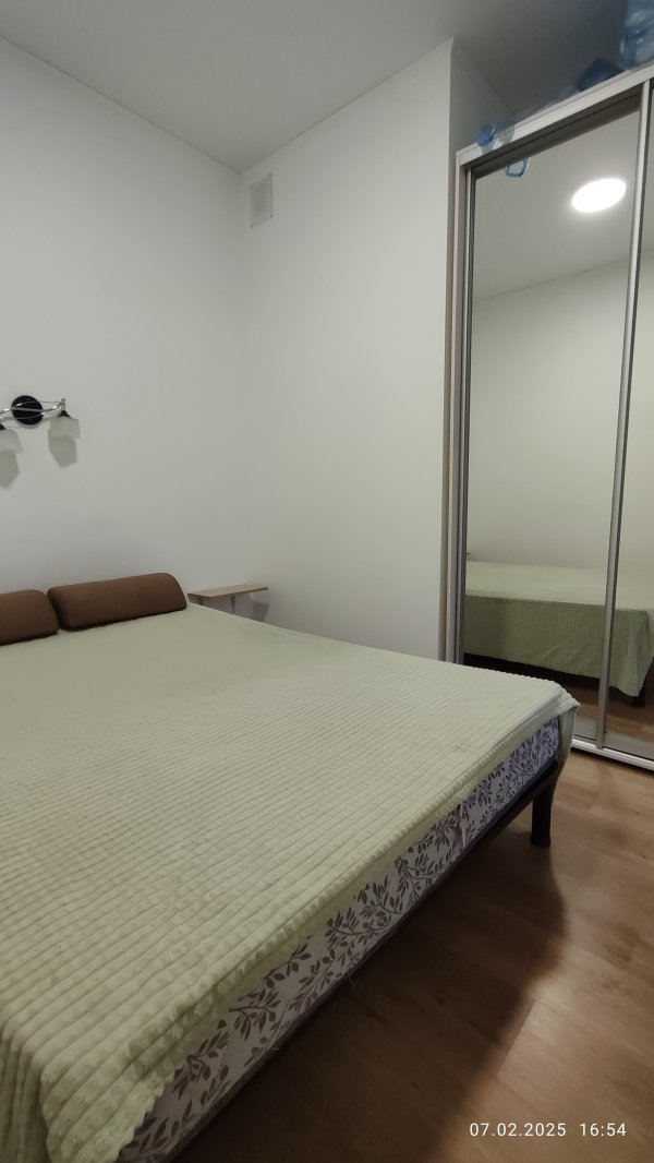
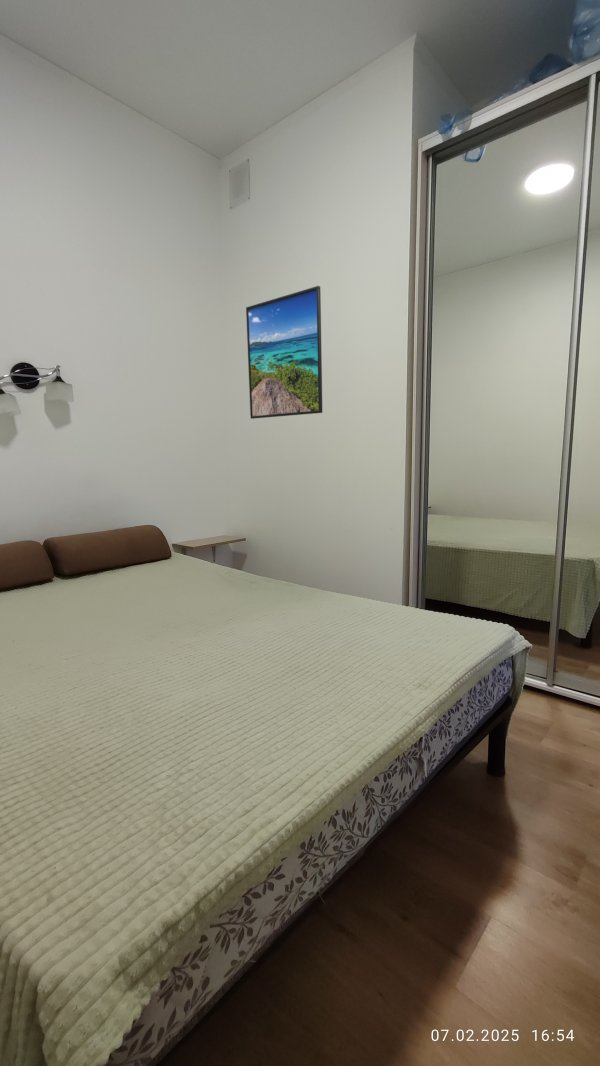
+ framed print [245,285,323,420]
